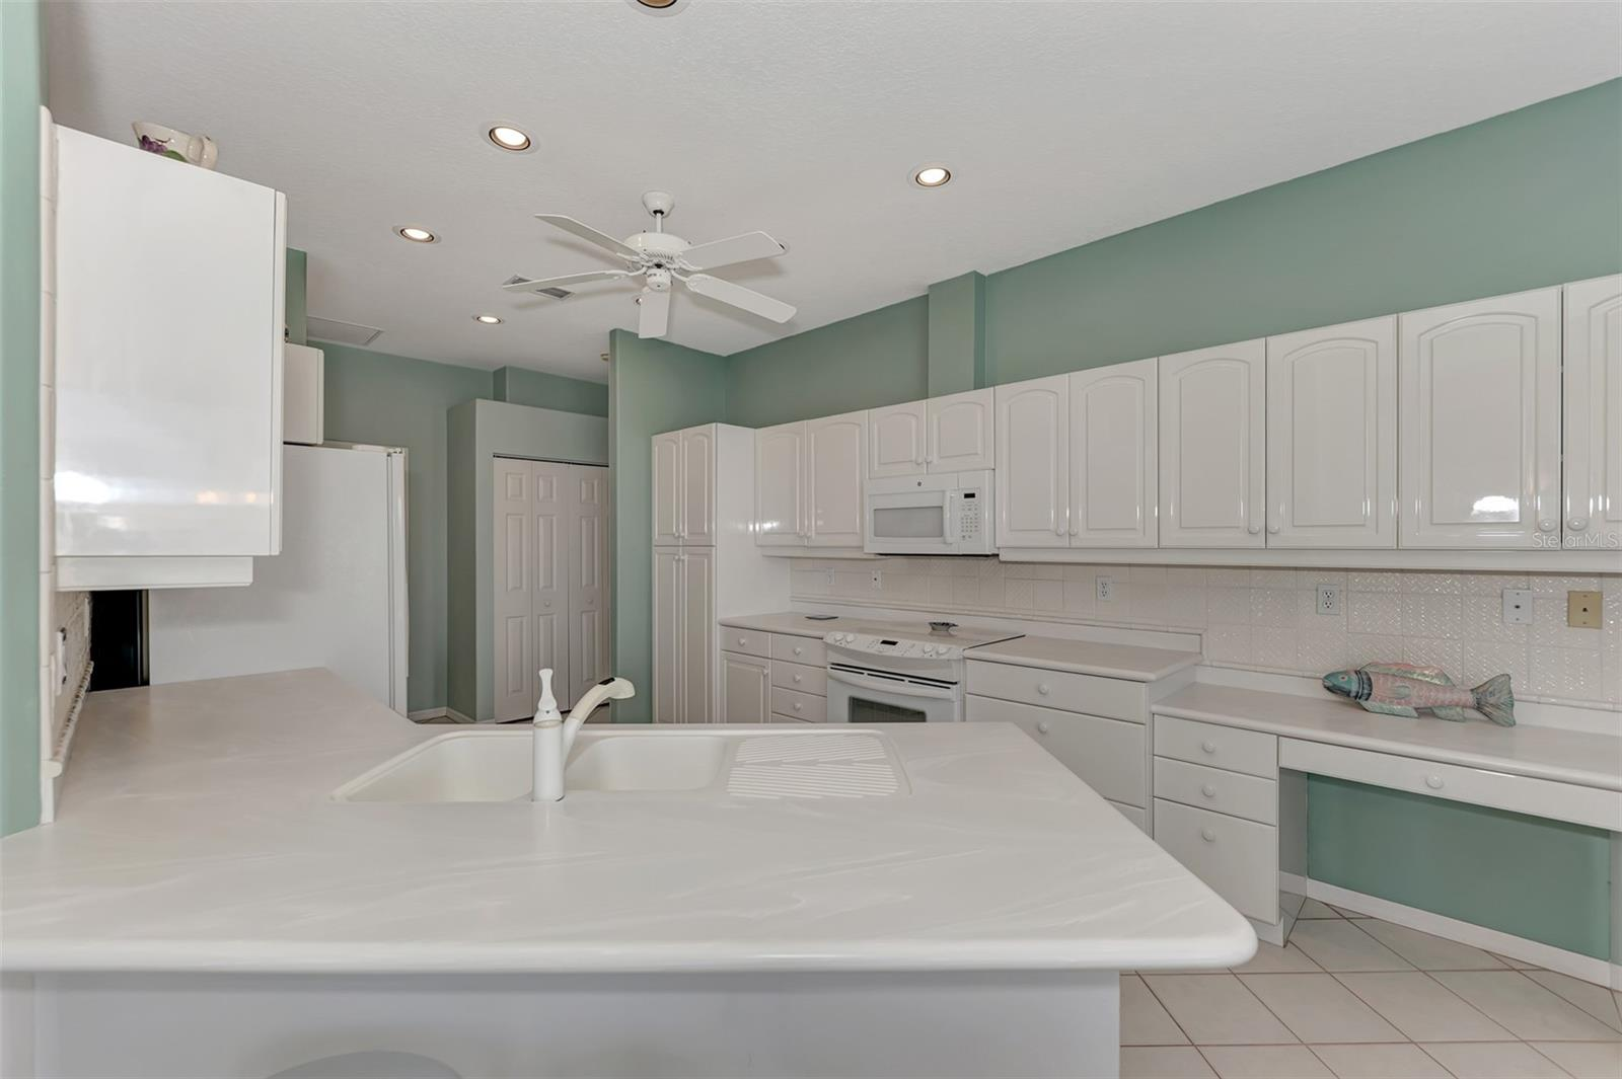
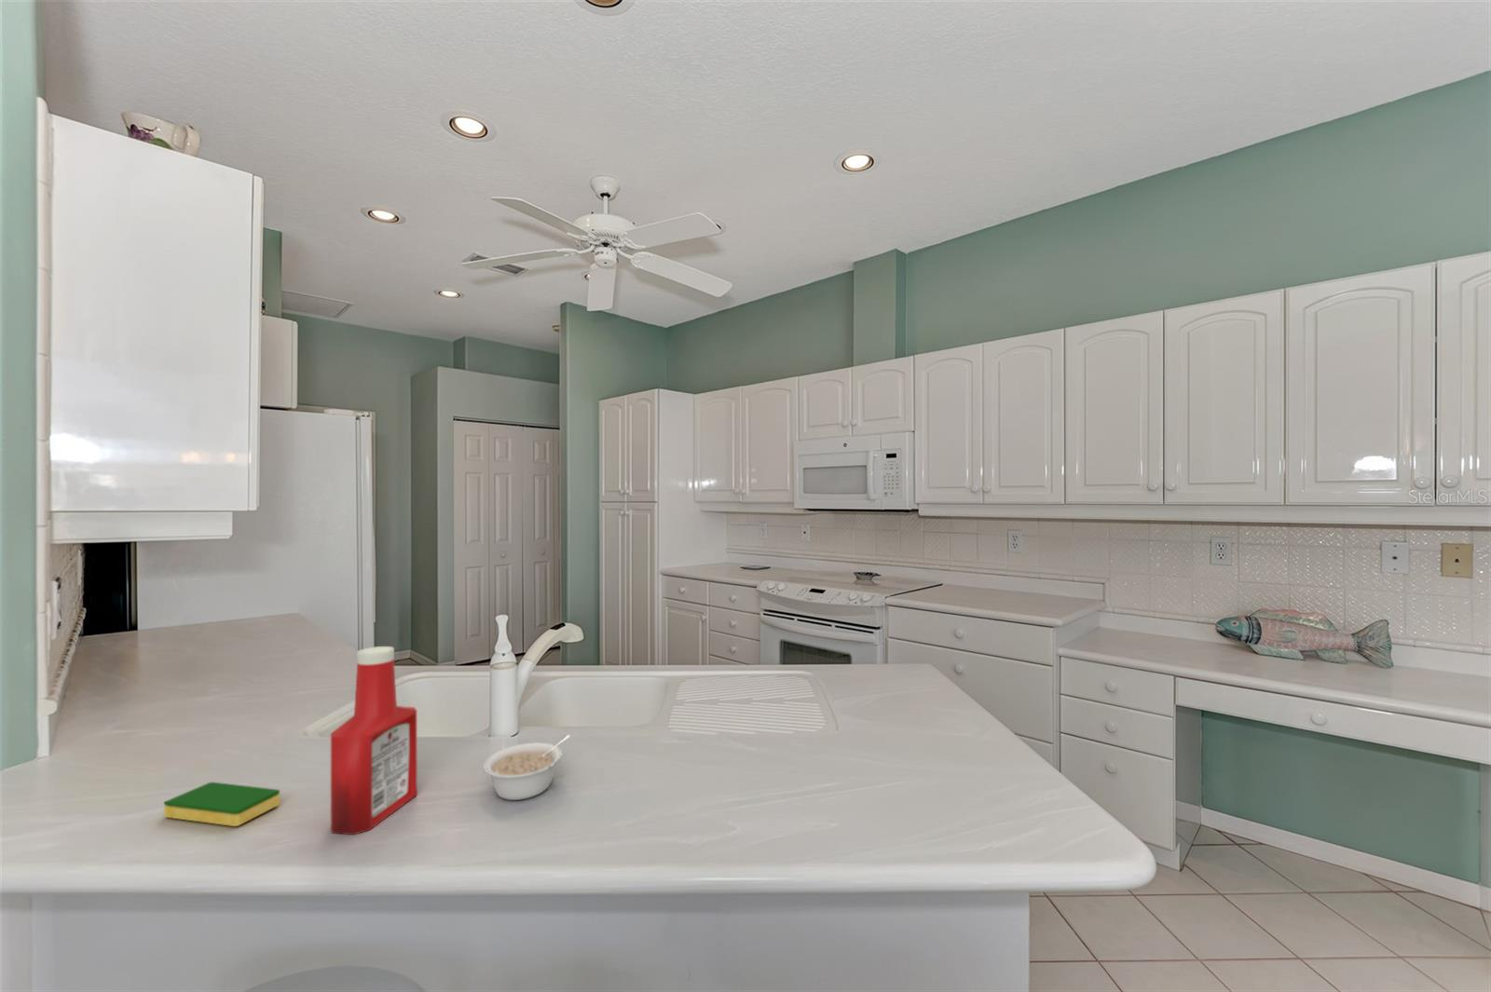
+ dish sponge [163,782,280,827]
+ soap bottle [330,645,418,836]
+ legume [483,734,570,802]
